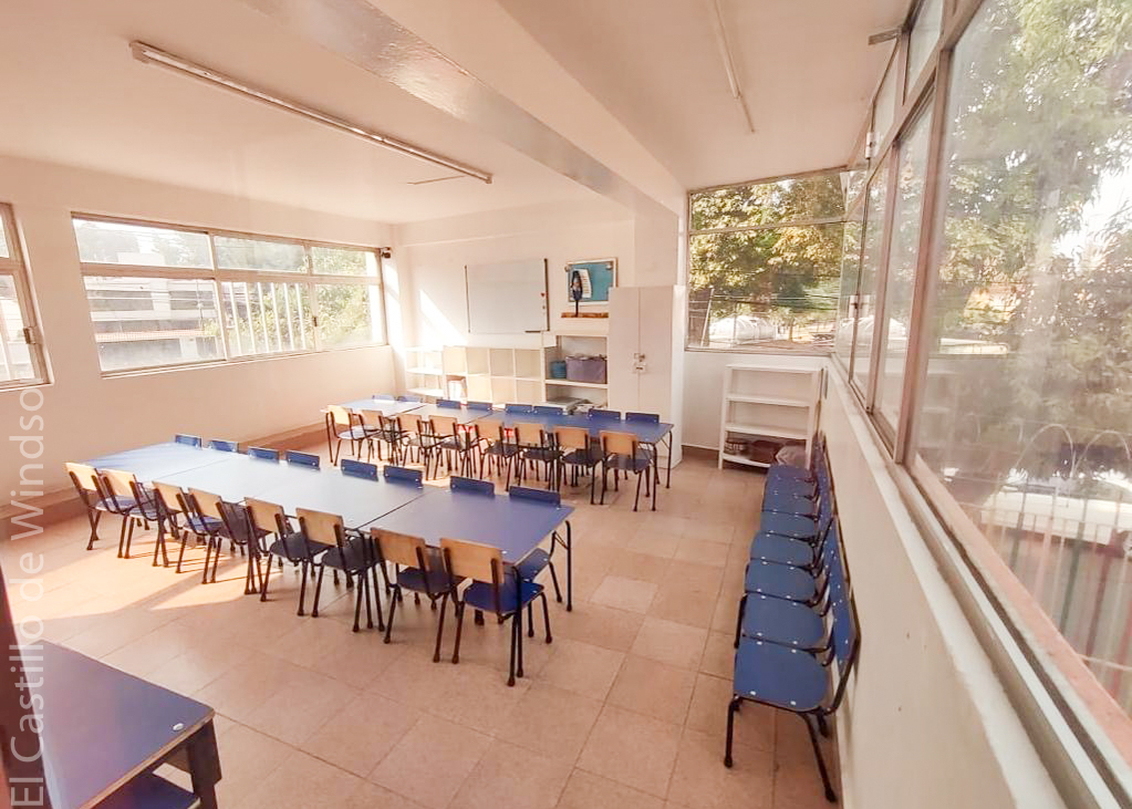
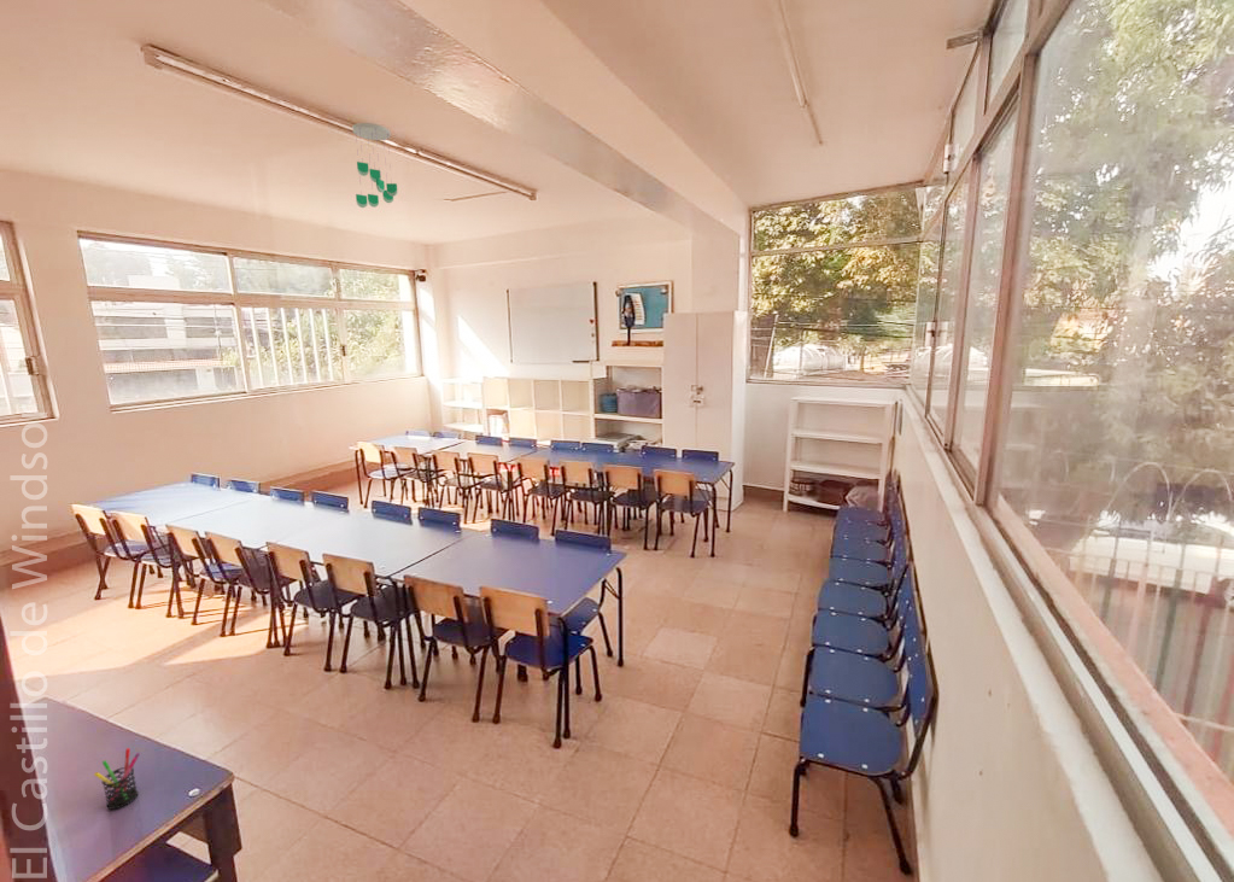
+ pen holder [93,747,141,811]
+ ceiling mobile [351,122,398,209]
